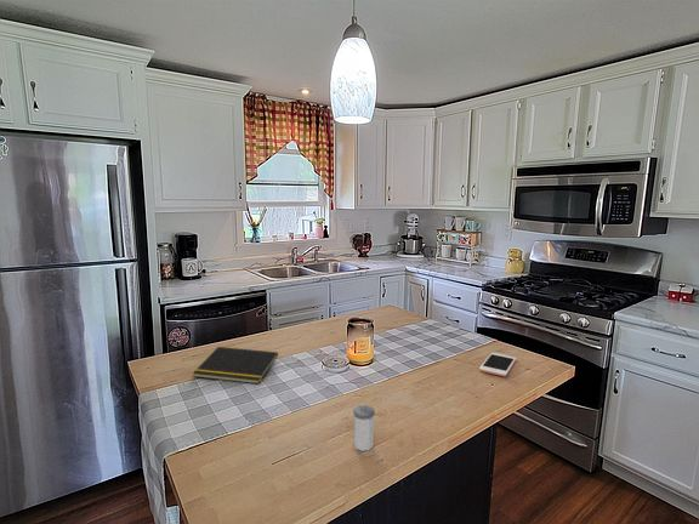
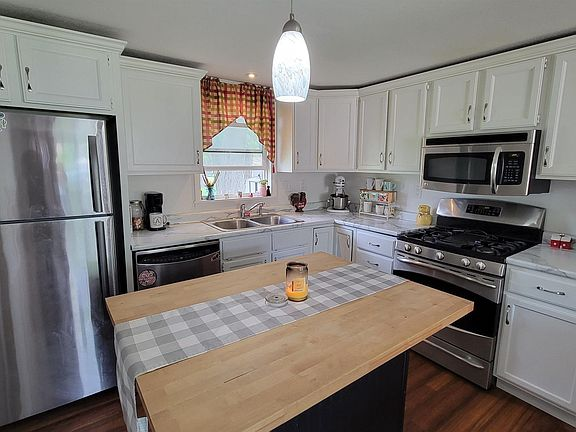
- salt shaker [352,404,376,452]
- cell phone [478,352,517,377]
- notepad [192,346,279,385]
